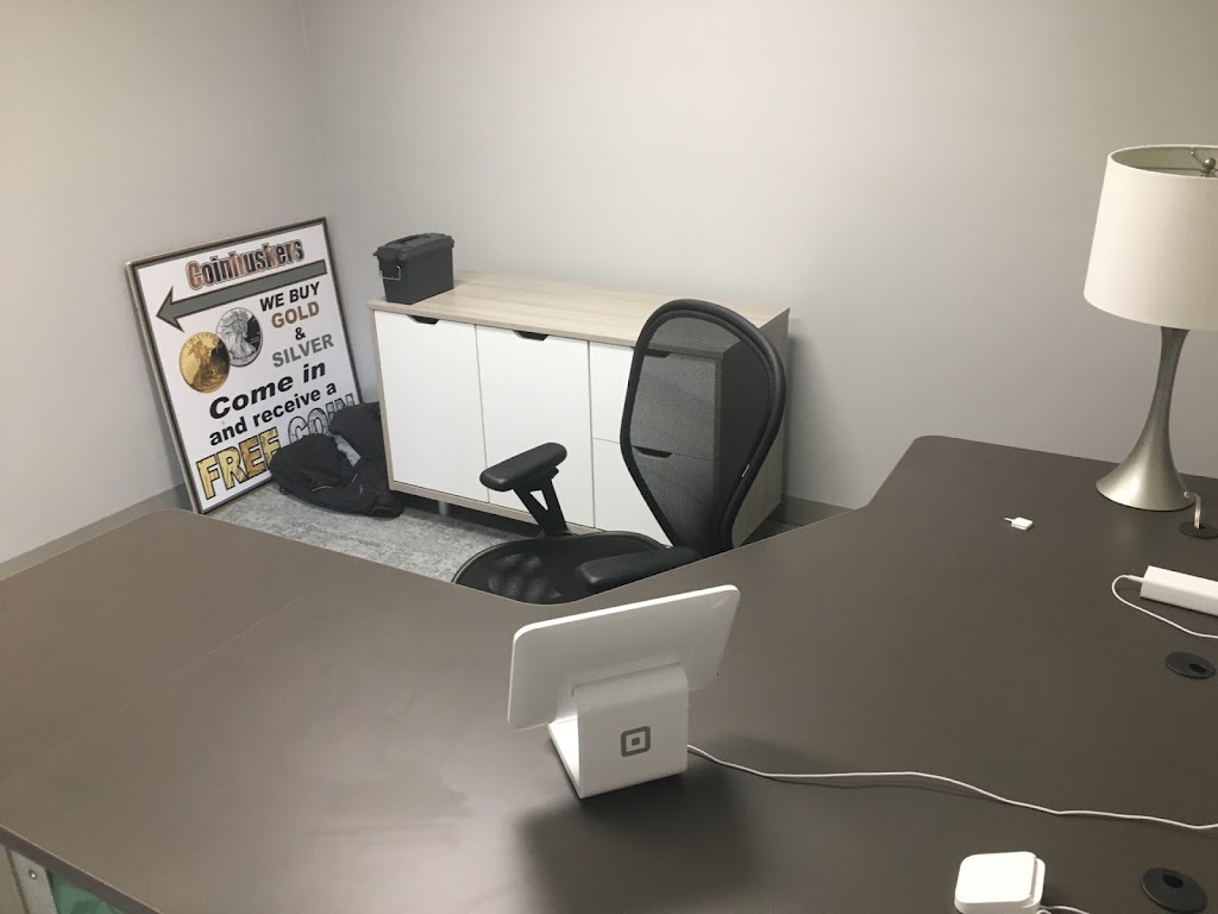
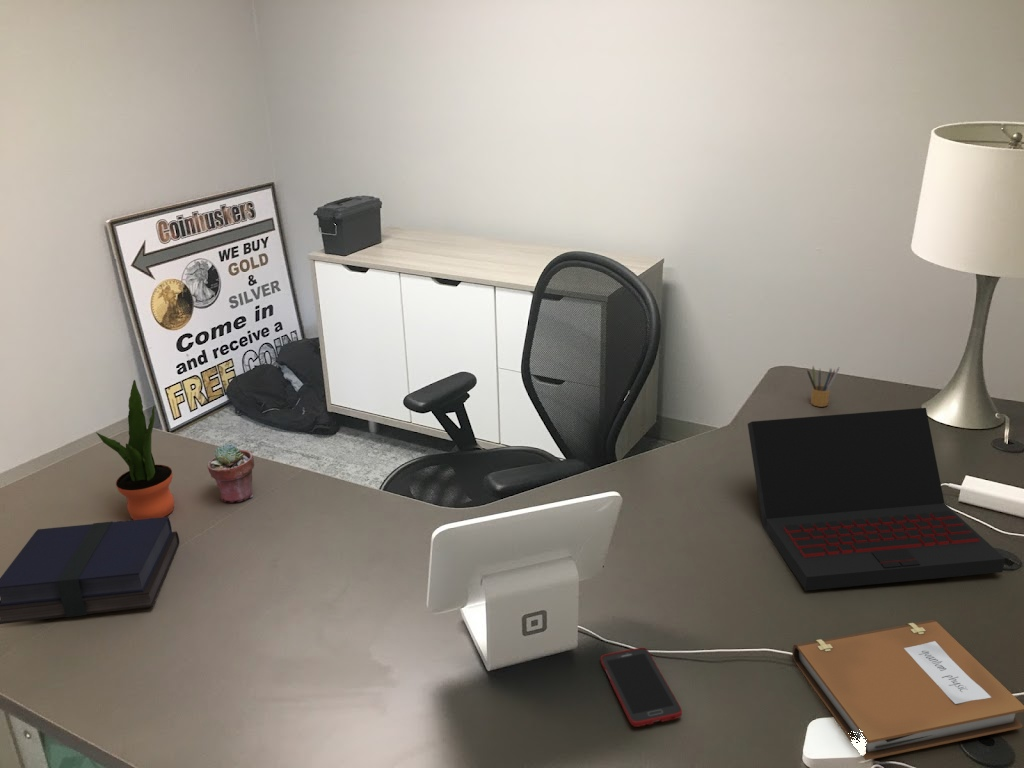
+ book [0,516,180,625]
+ laptop [747,407,1006,592]
+ cell phone [600,647,683,728]
+ potted succulent [206,443,255,503]
+ potted plant [95,379,175,520]
+ pencil box [806,365,840,408]
+ notebook [791,619,1024,761]
